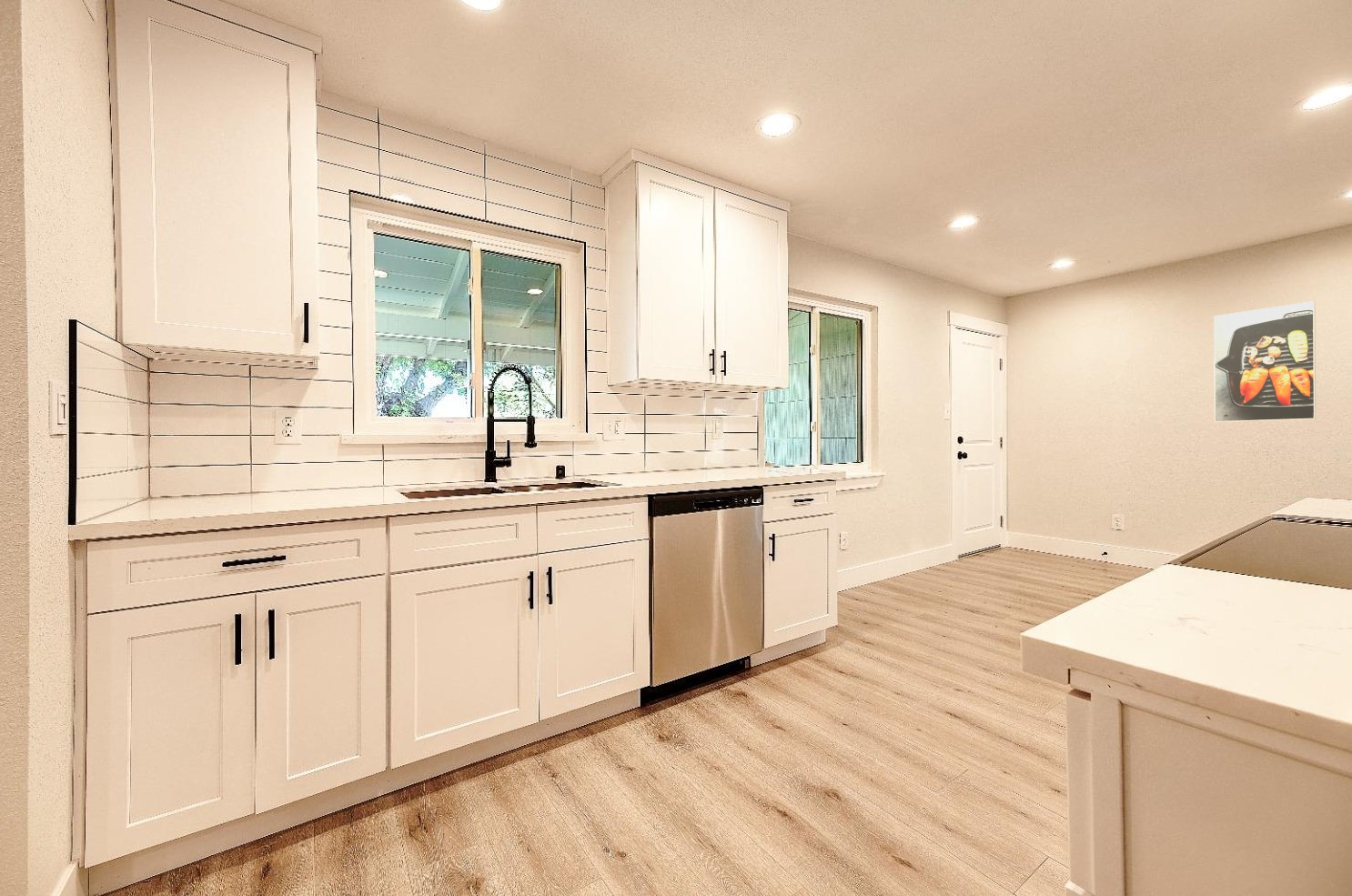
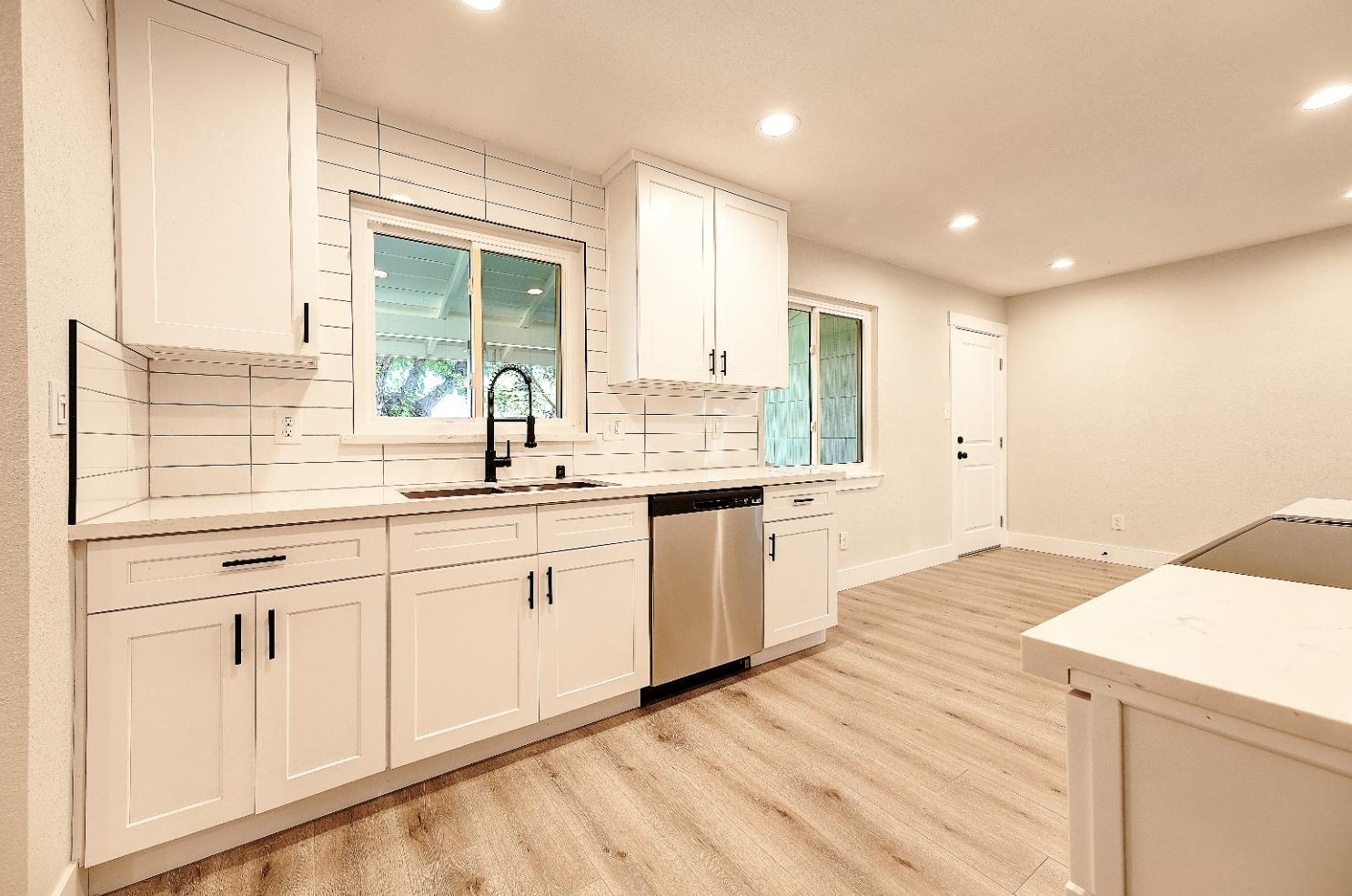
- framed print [1213,300,1317,423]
